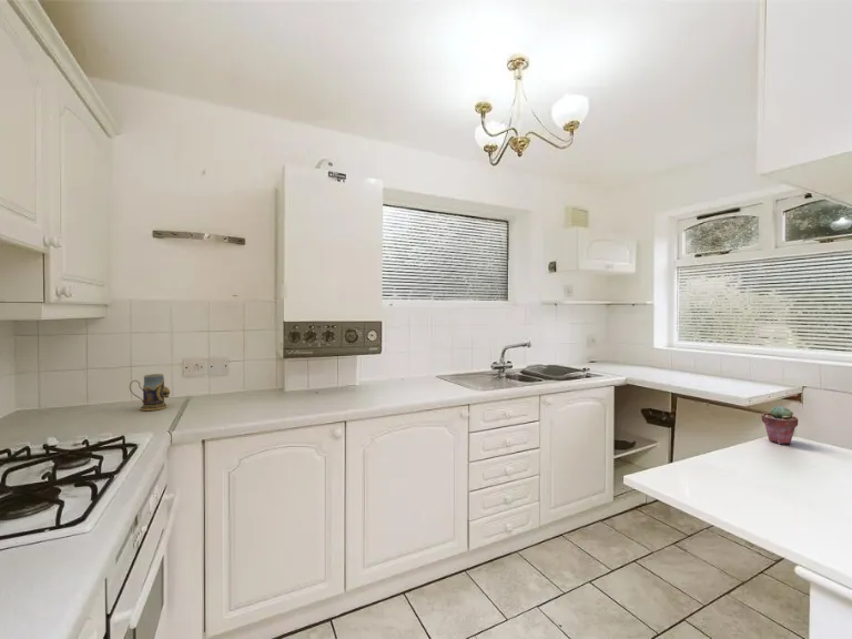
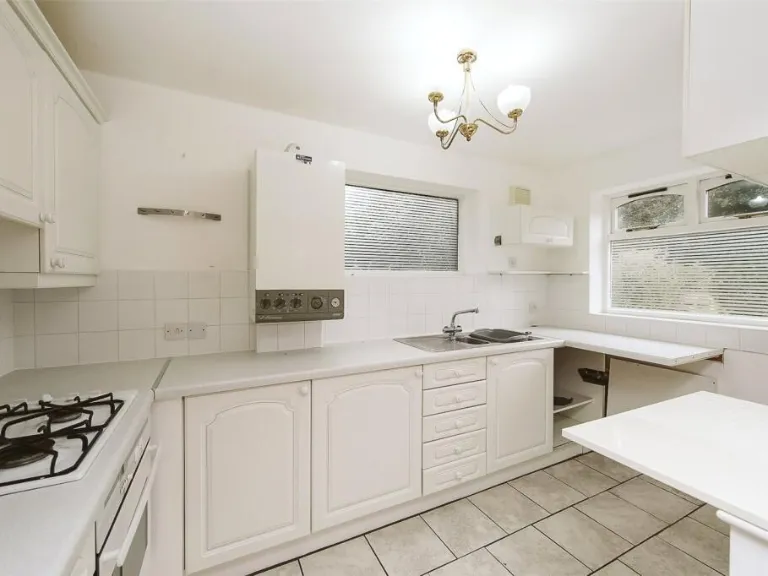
- mug [129,373,171,412]
- potted succulent [761,405,799,445]
